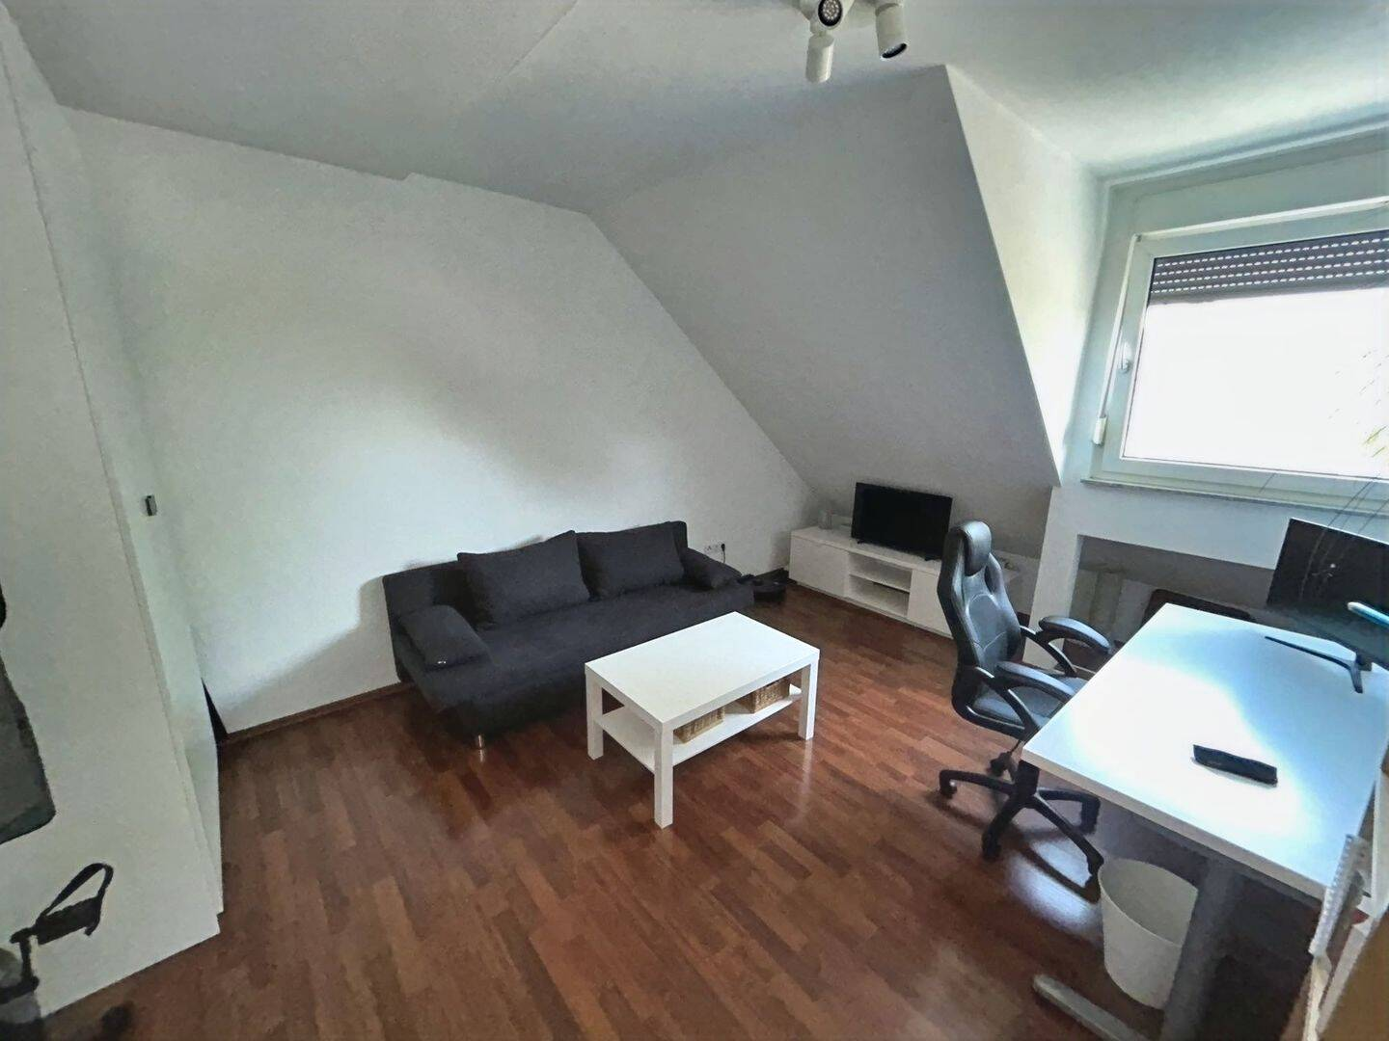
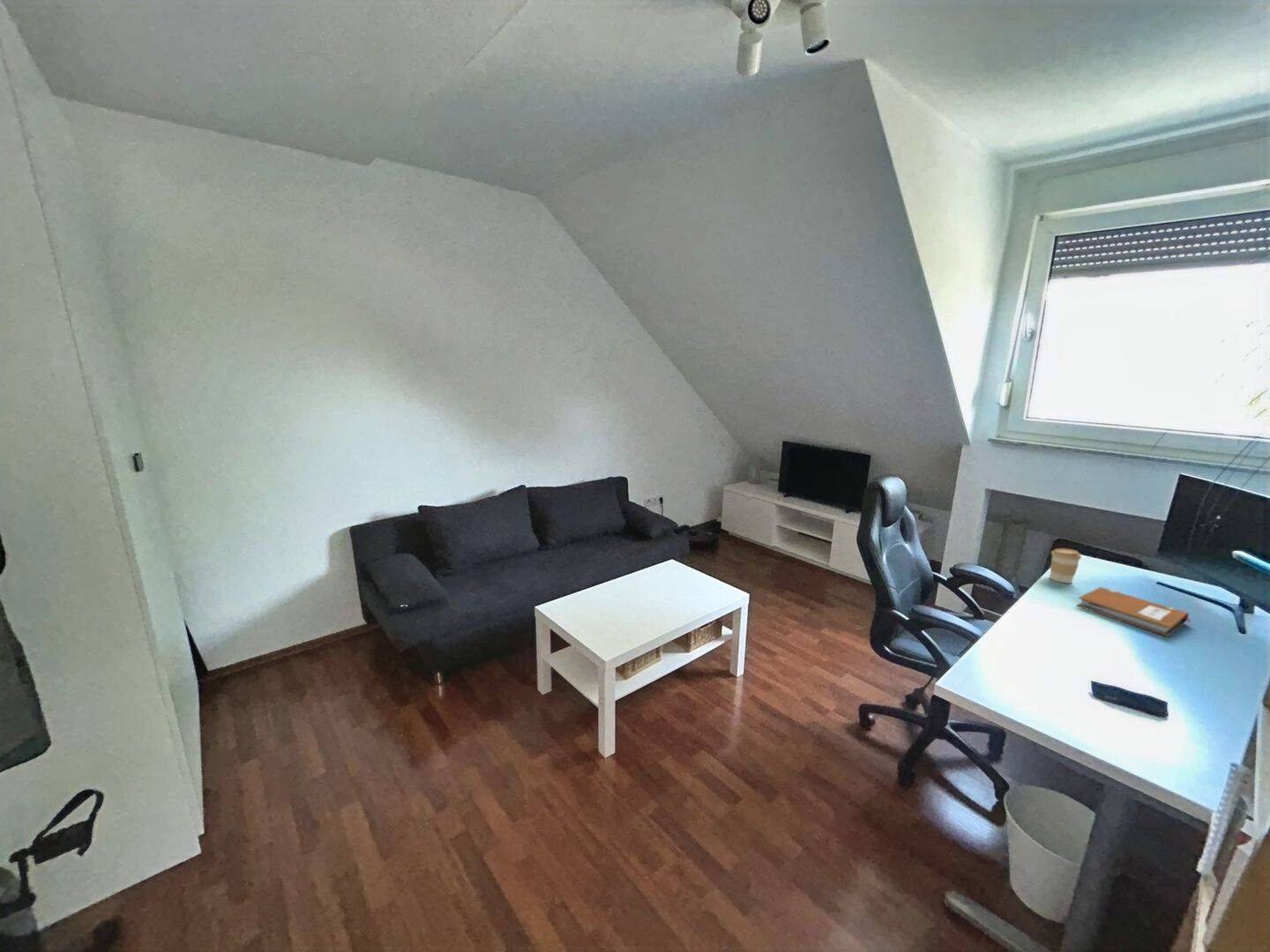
+ notebook [1076,586,1192,637]
+ coffee cup [1049,547,1082,584]
